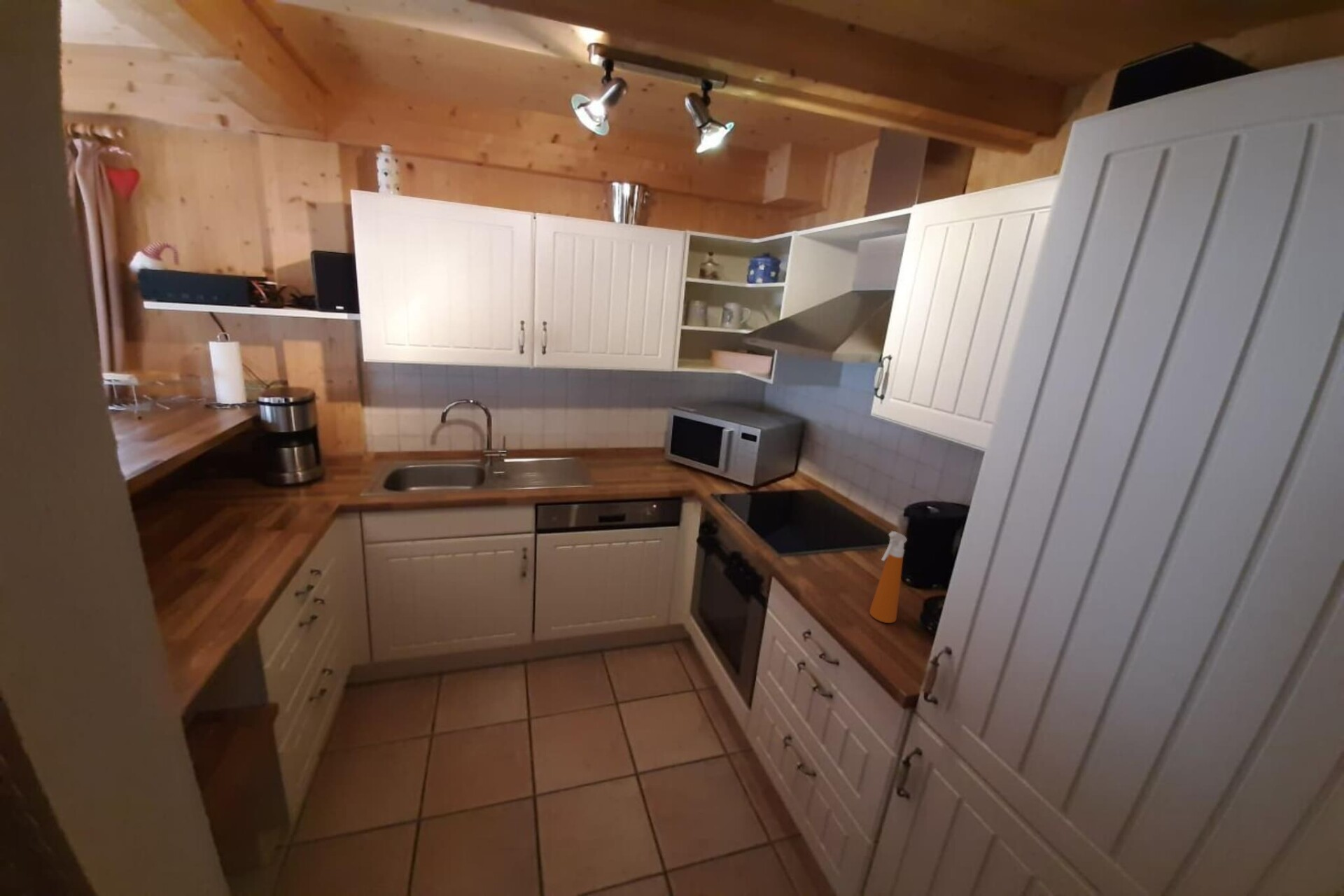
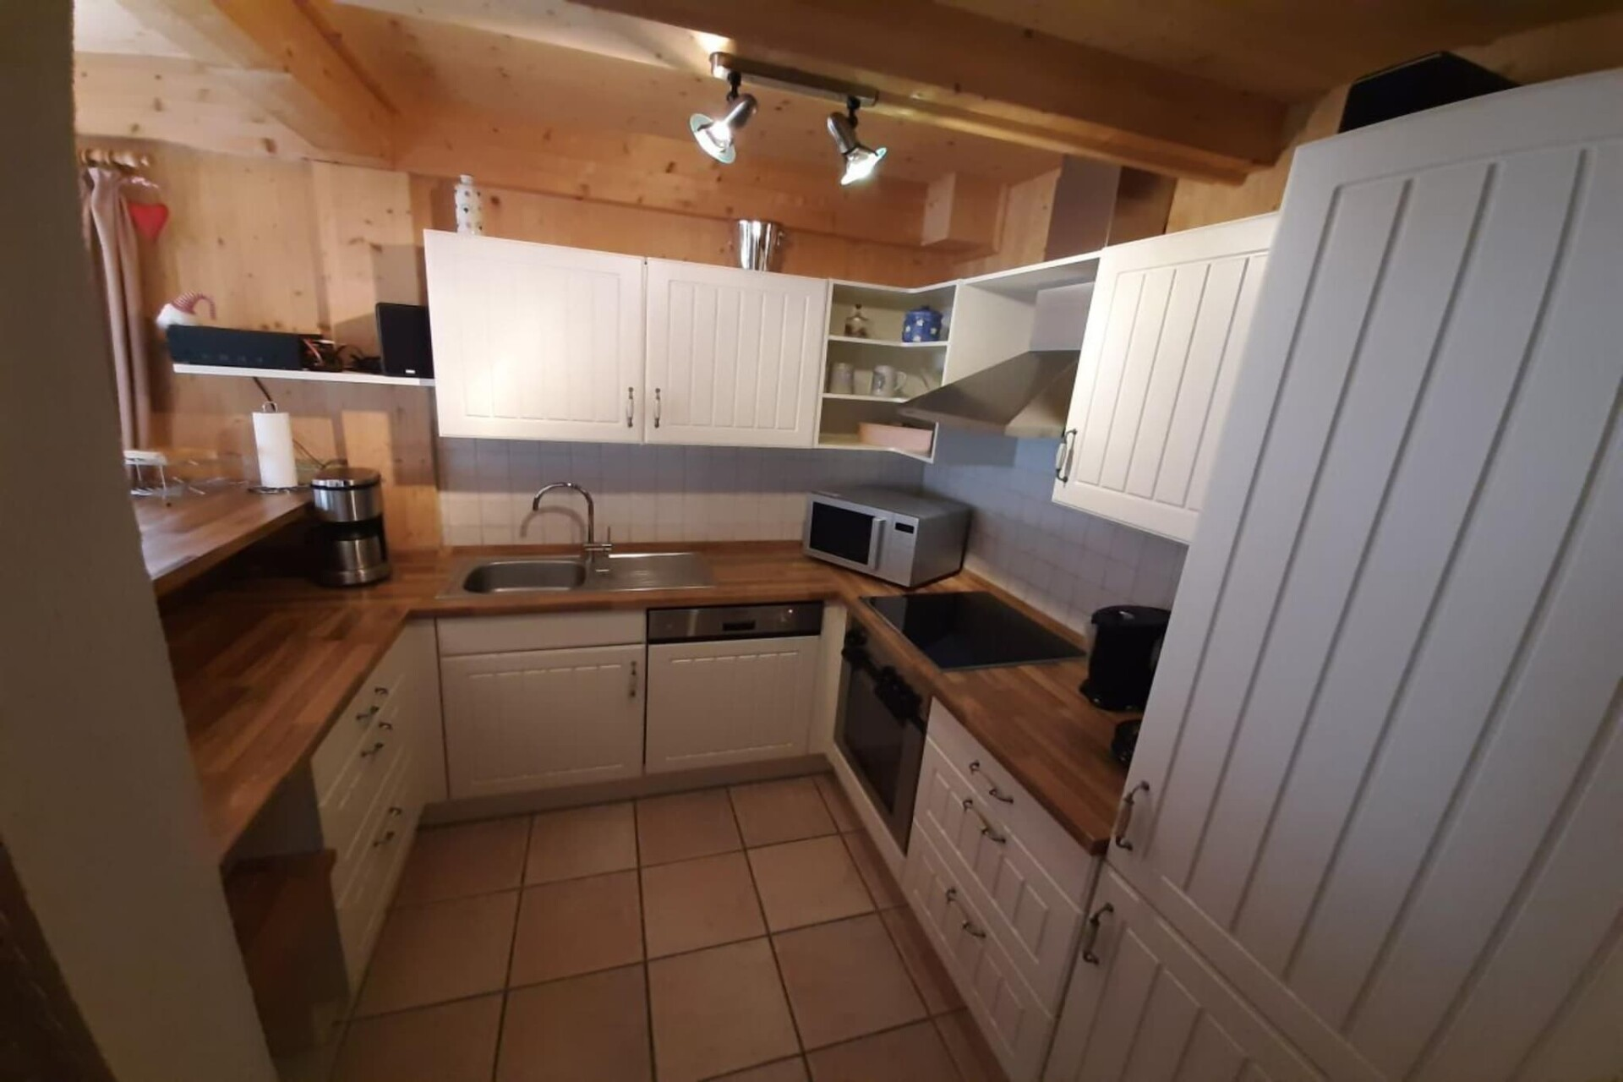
- spray bottle [869,531,908,624]
